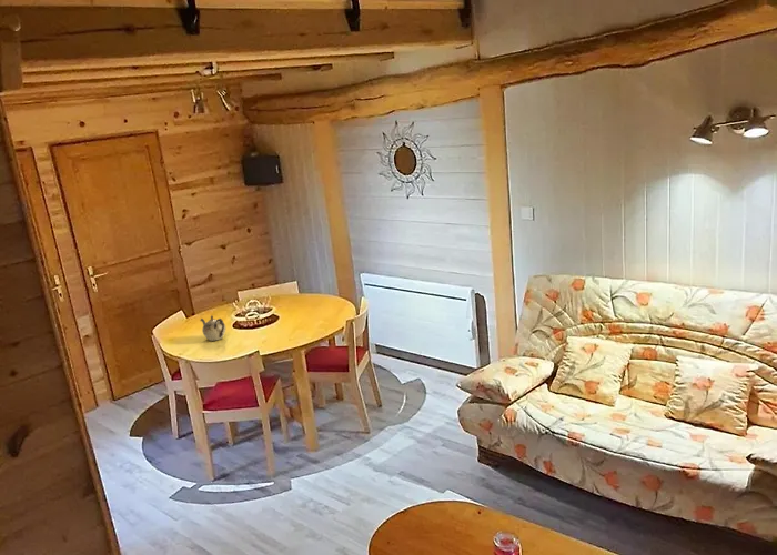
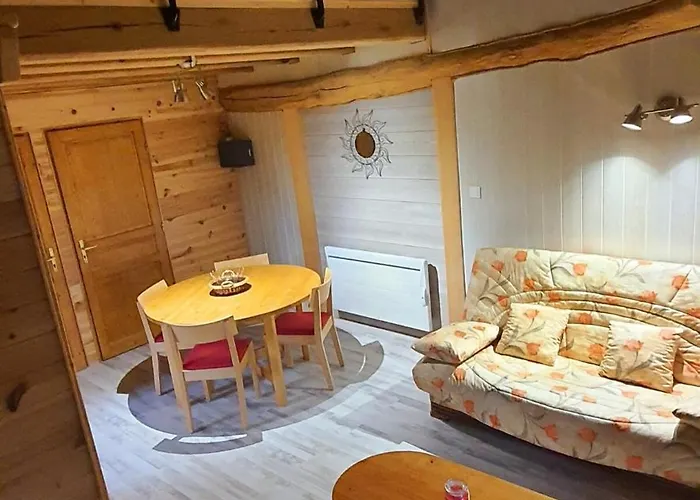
- teapot [199,314,226,342]
